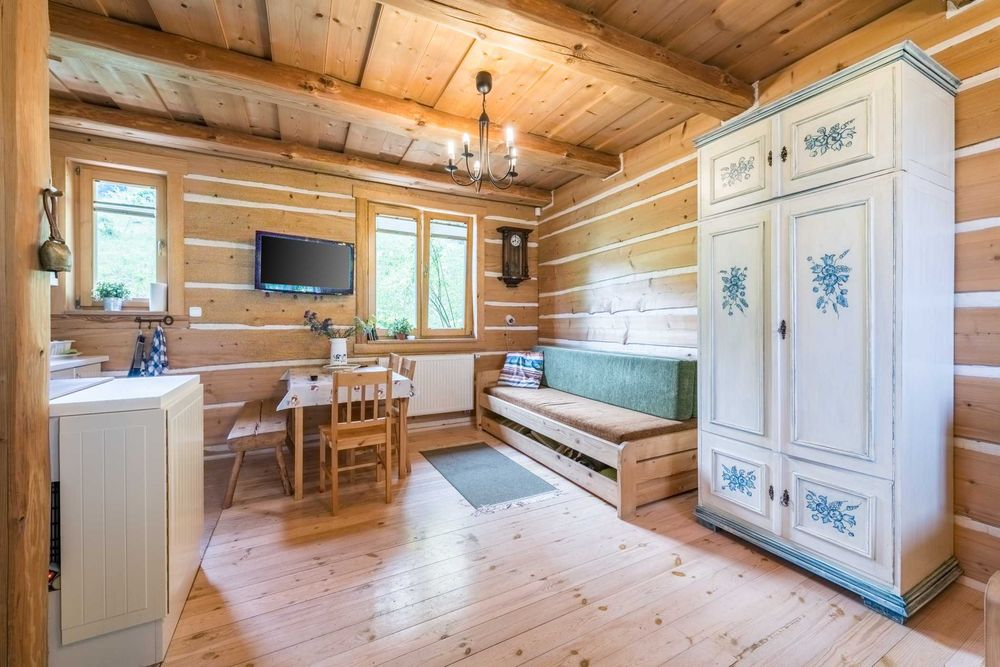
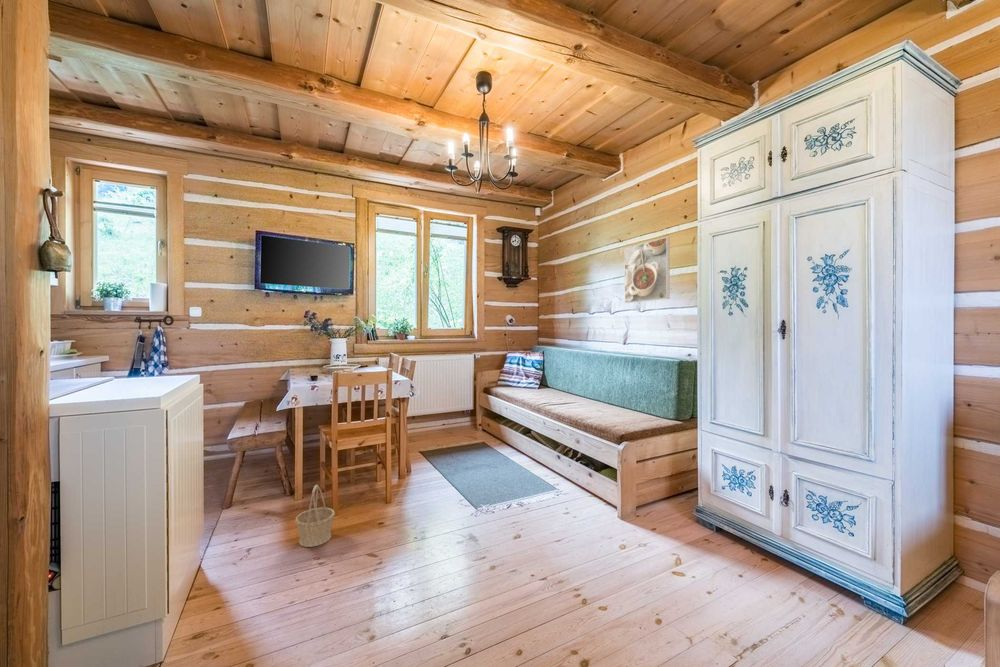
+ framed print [624,236,671,304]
+ basket [294,484,336,548]
